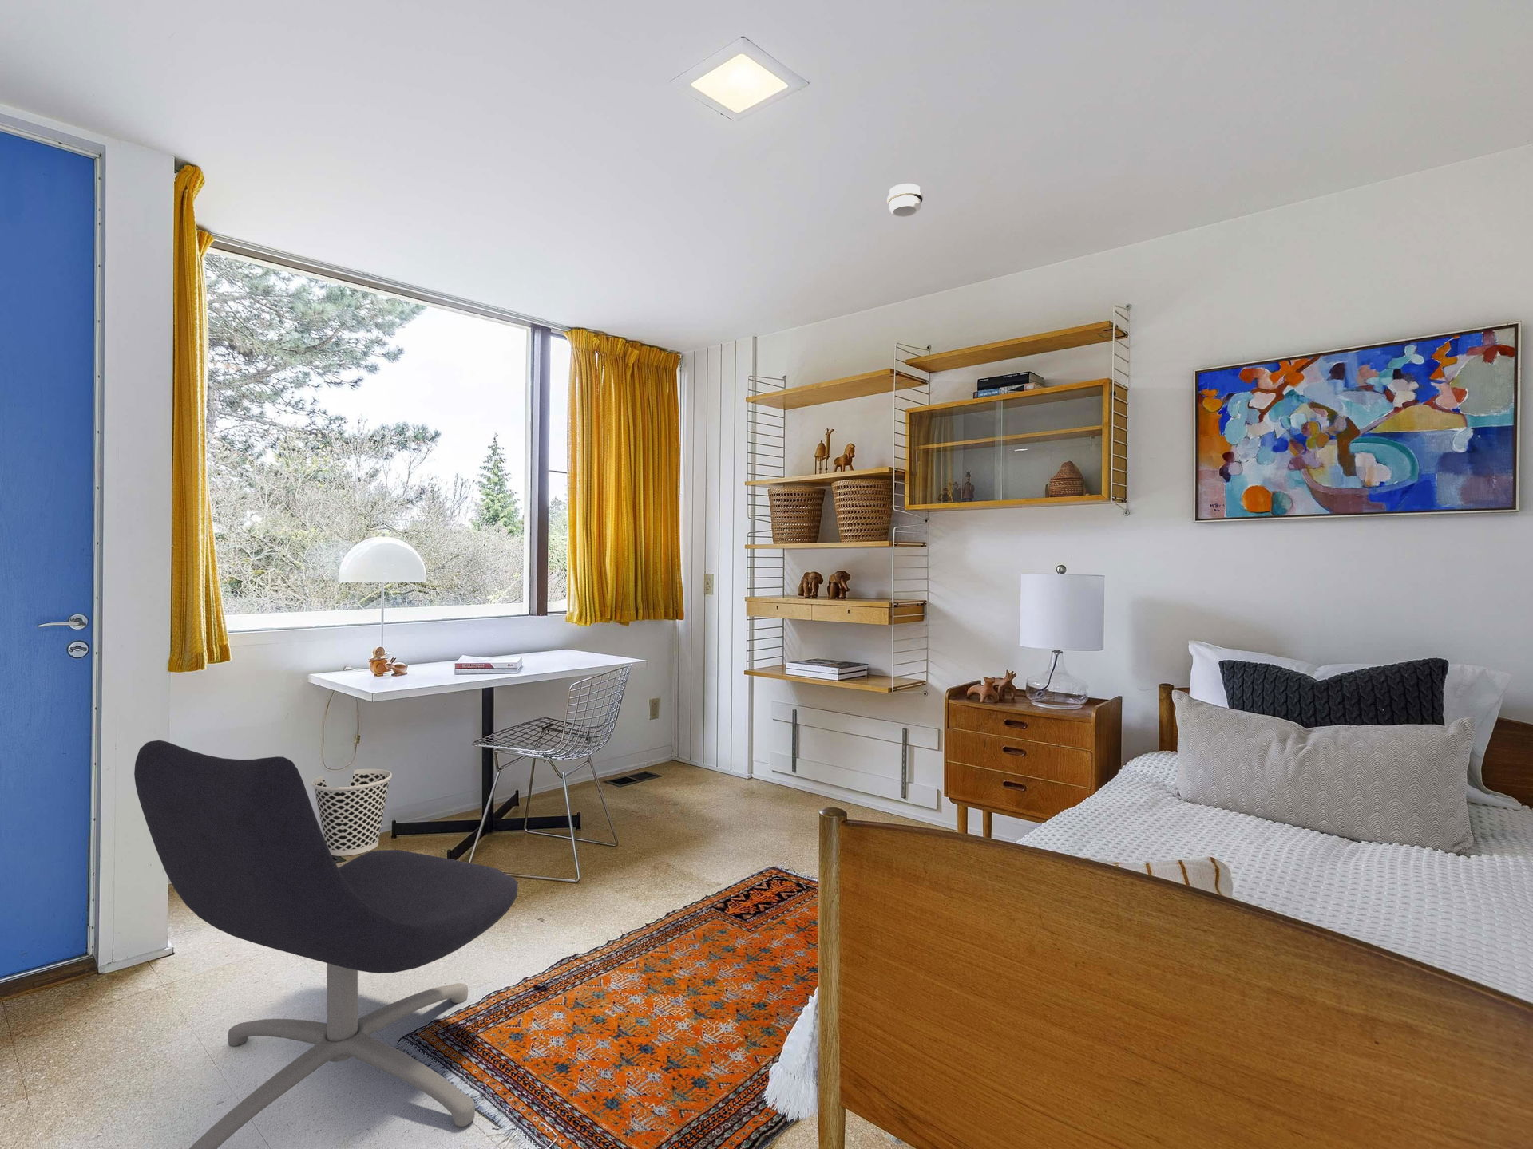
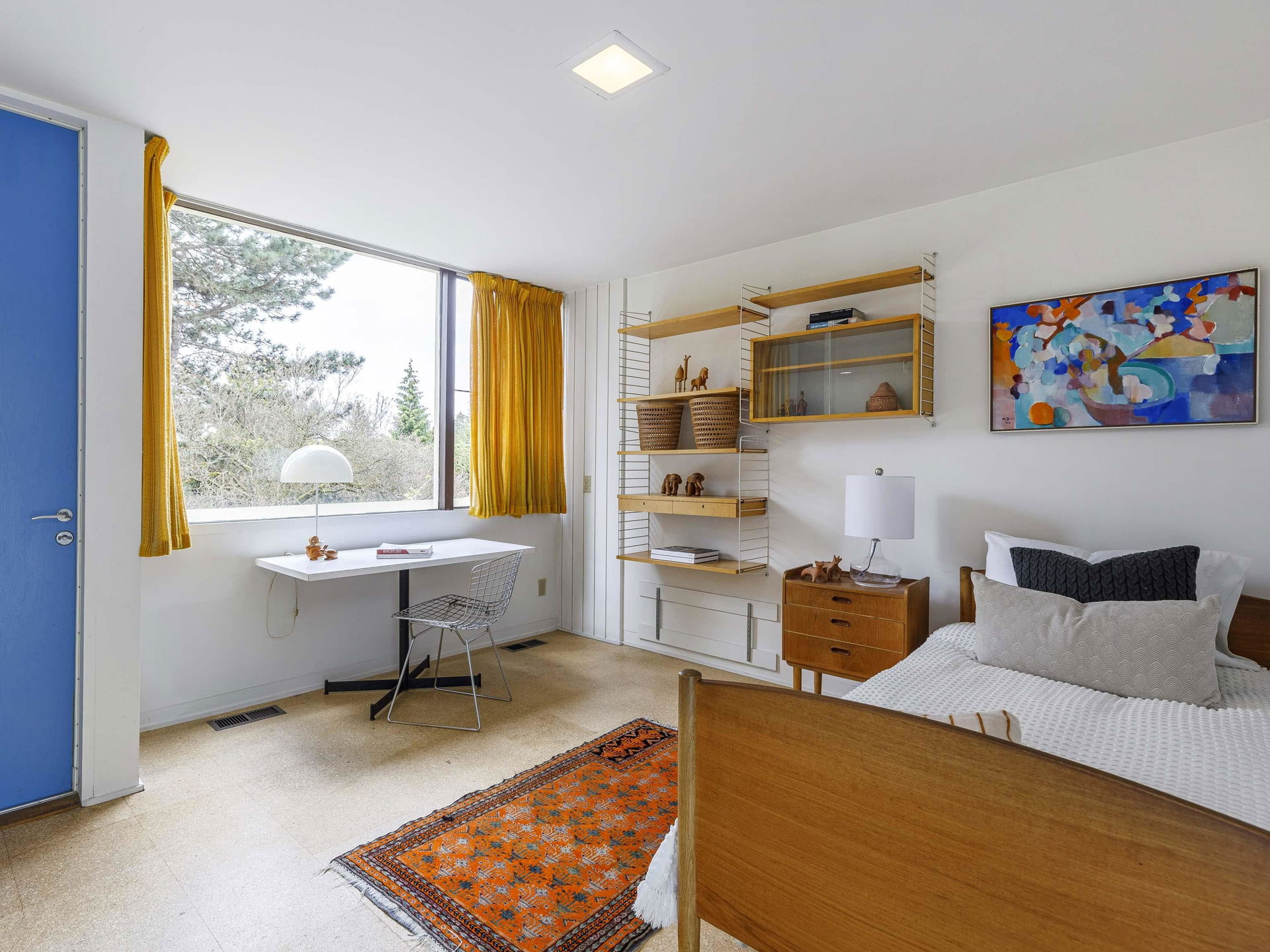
- wastebasket [311,769,392,857]
- lounge chair [133,740,519,1149]
- smoke detector [886,182,923,217]
